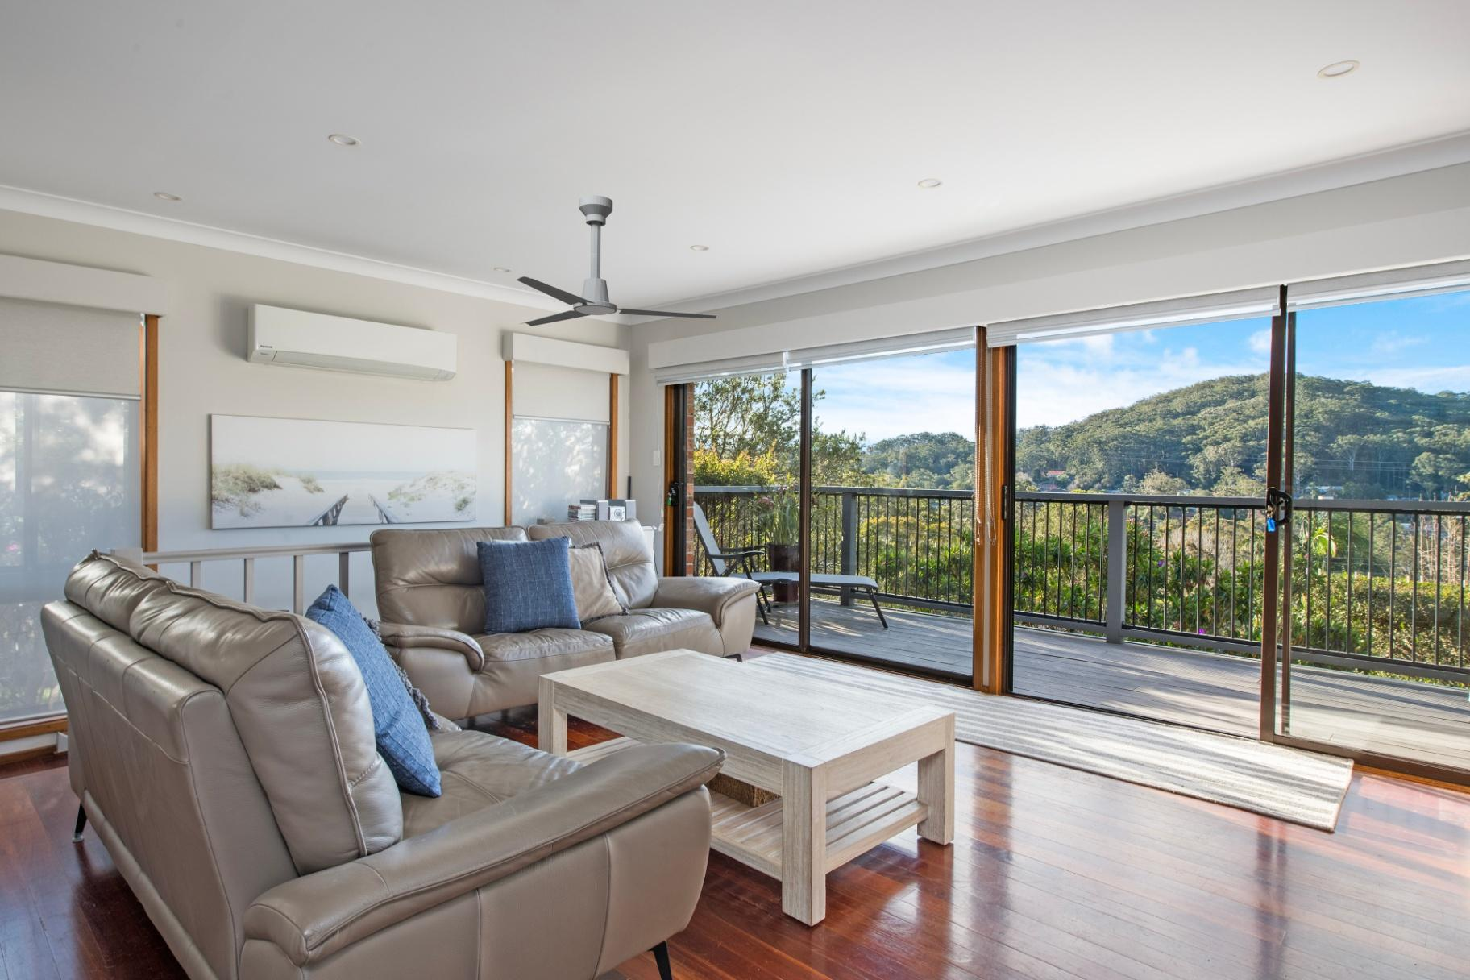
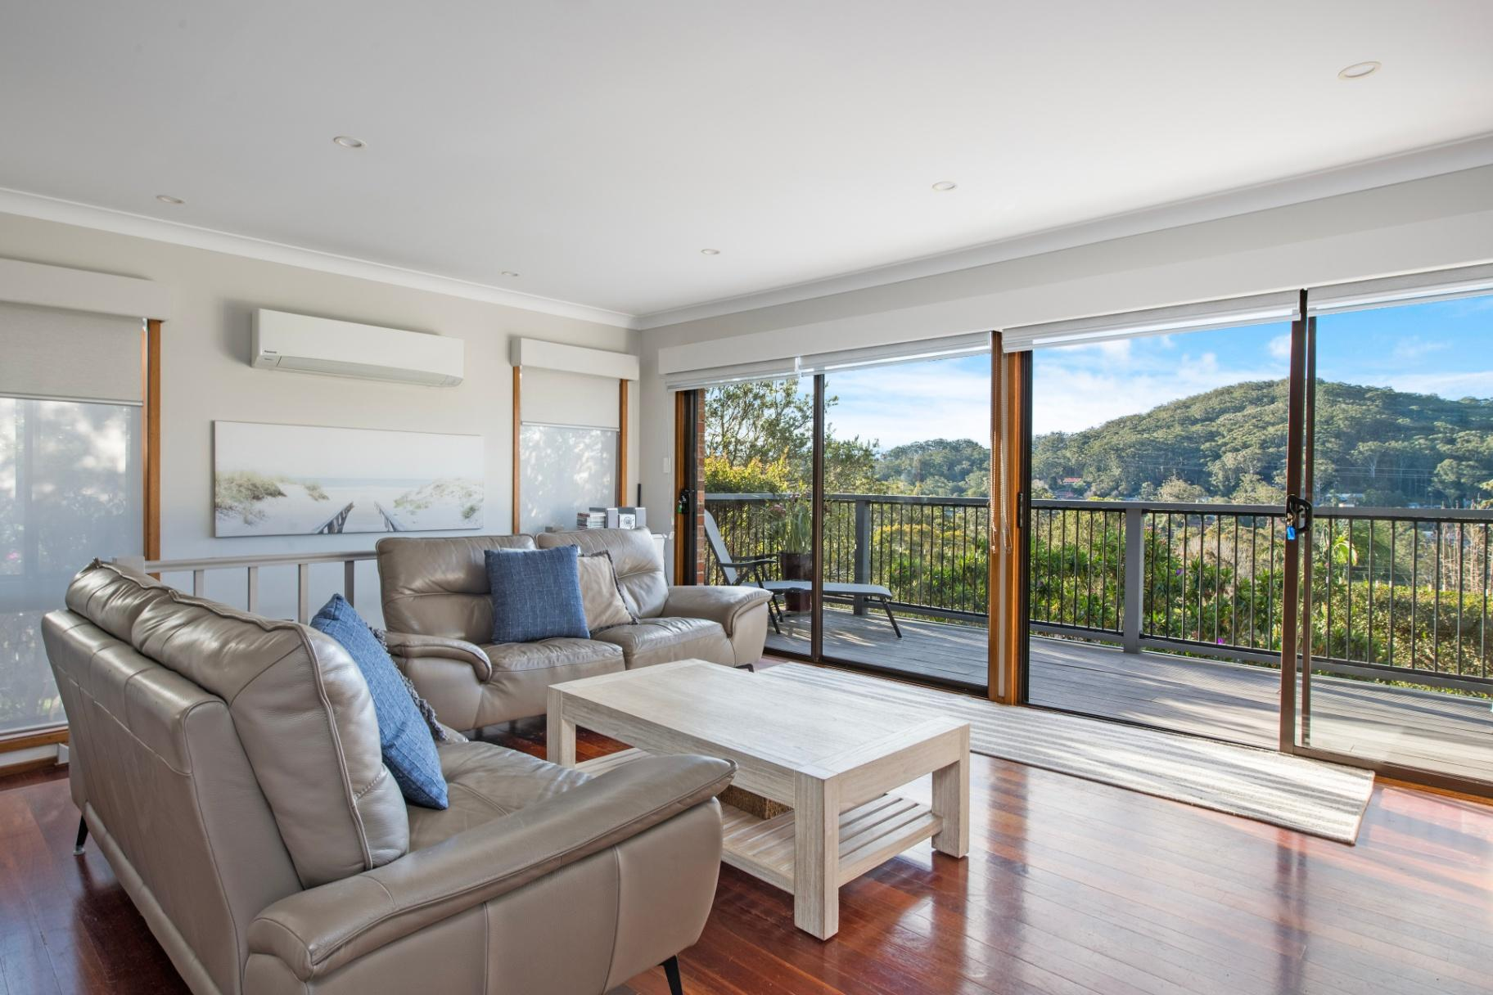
- ceiling fan [516,195,720,327]
